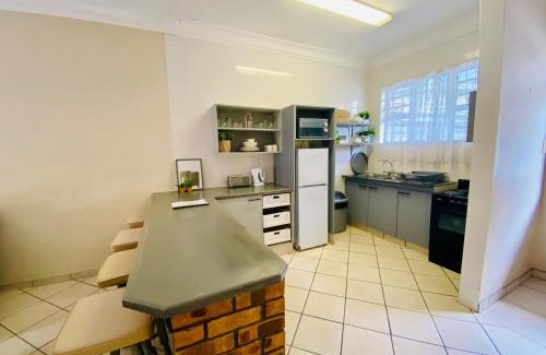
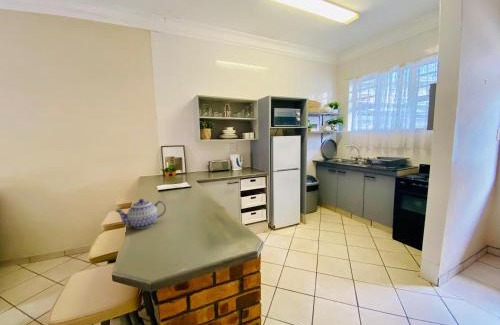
+ teapot [115,198,167,230]
